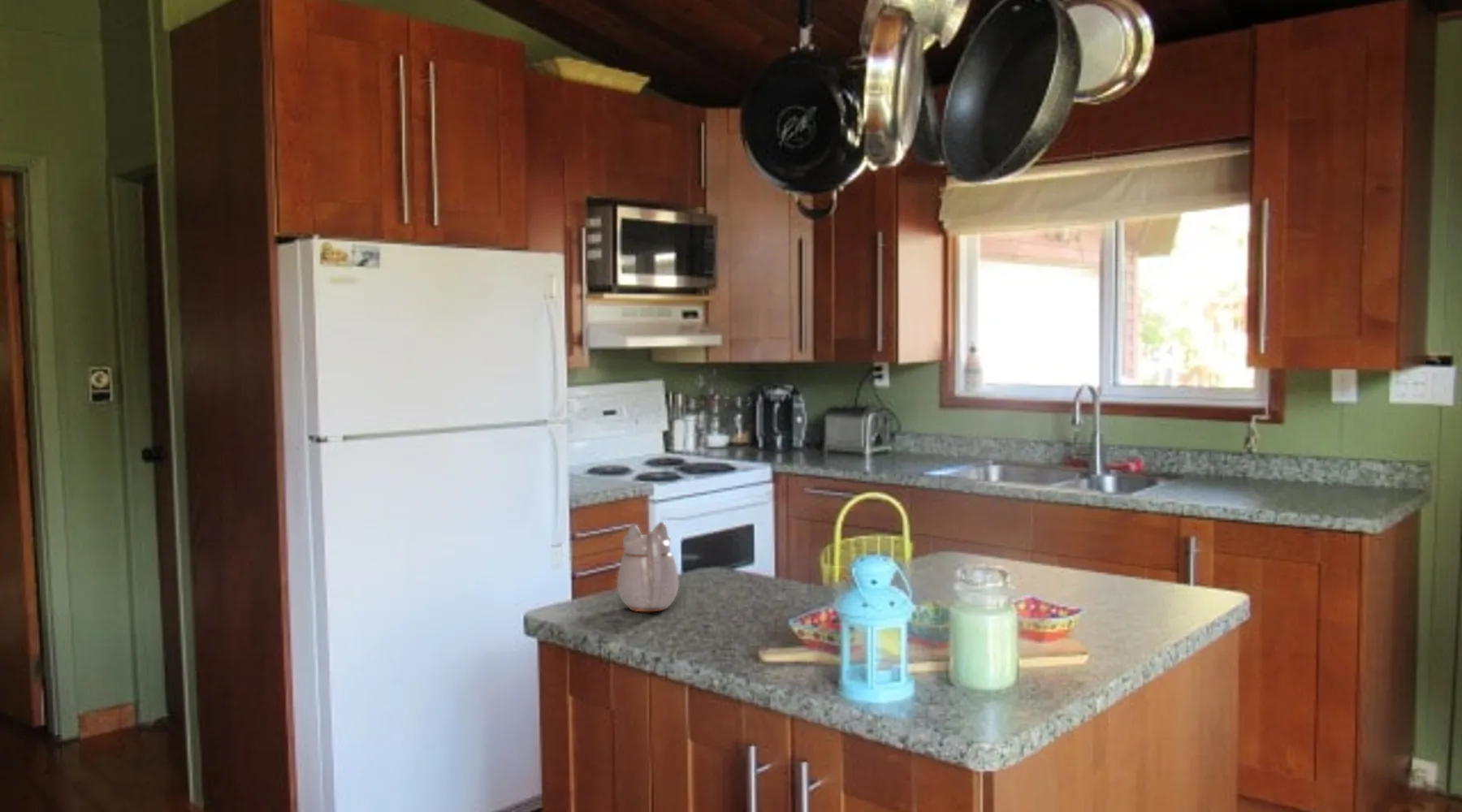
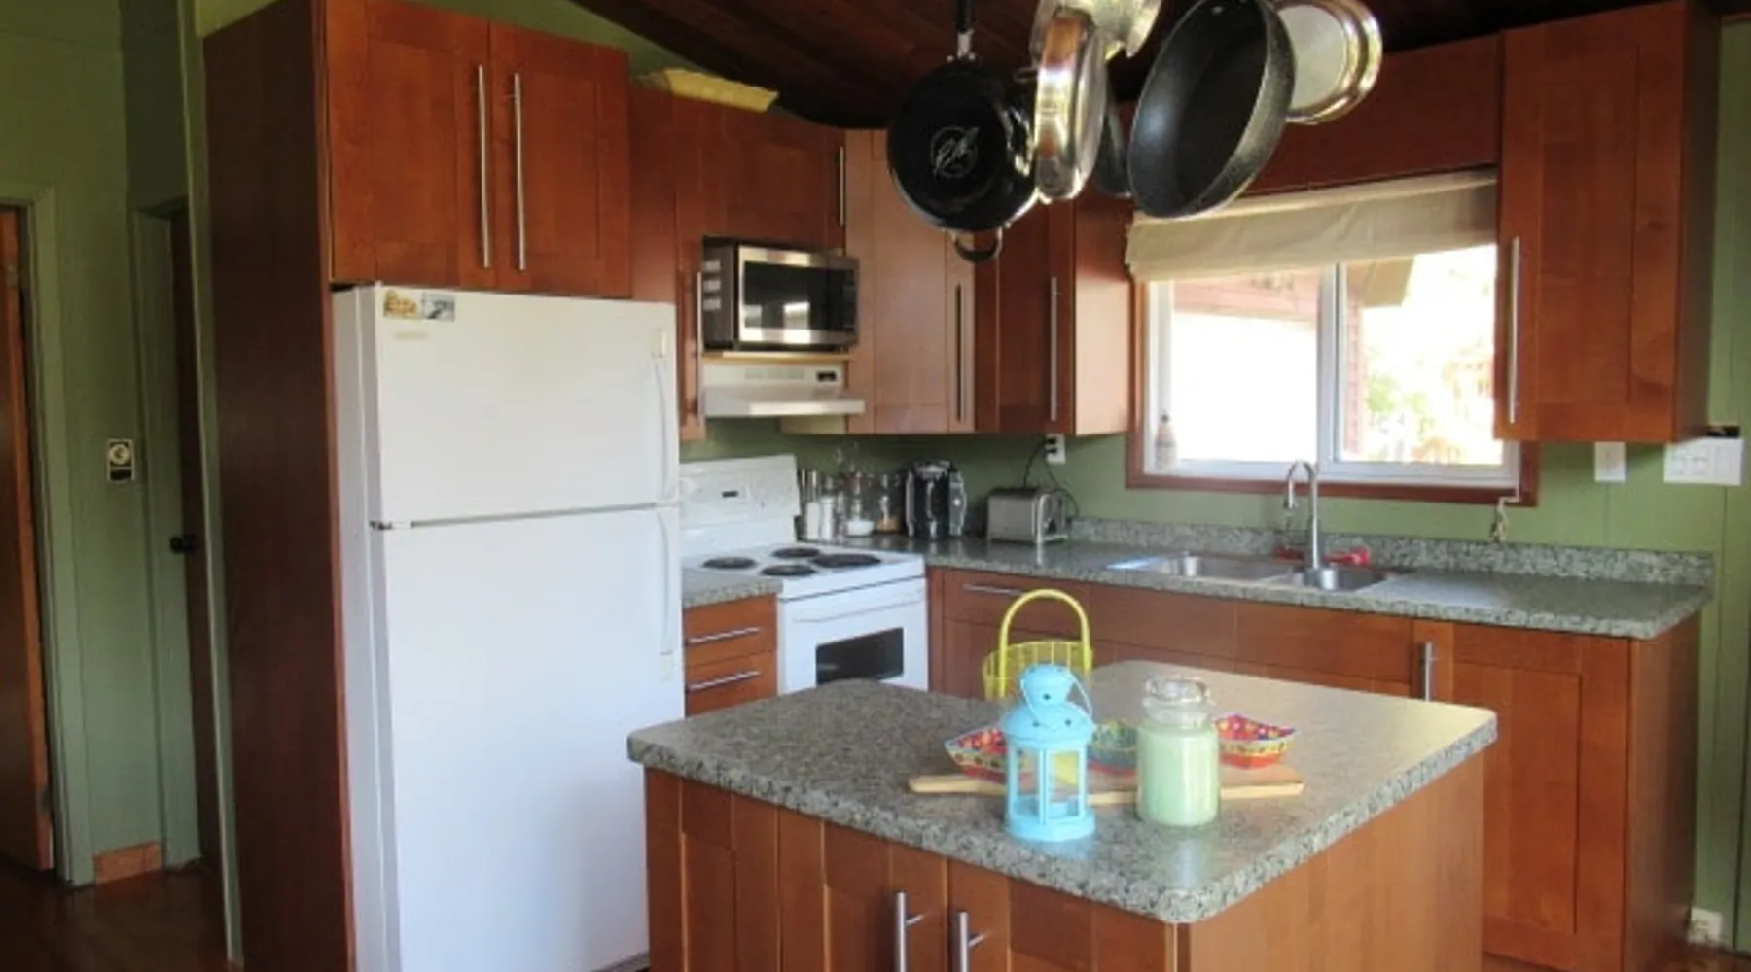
- teapot [616,521,680,612]
